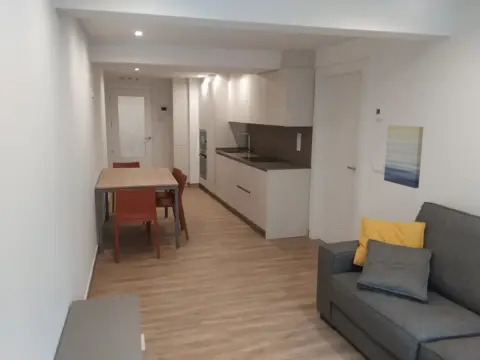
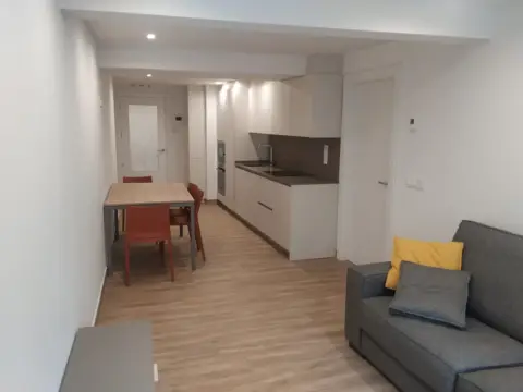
- wall art [383,124,424,189]
